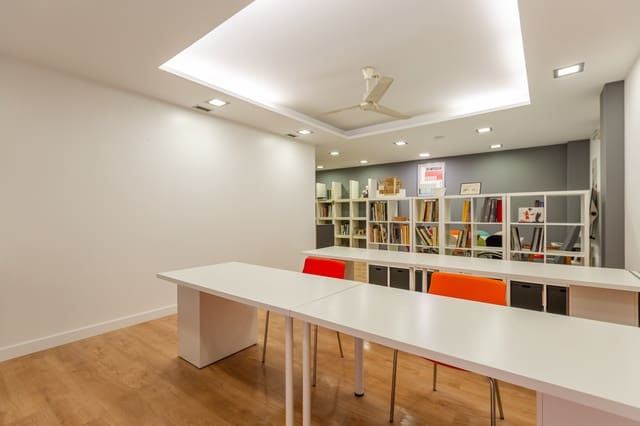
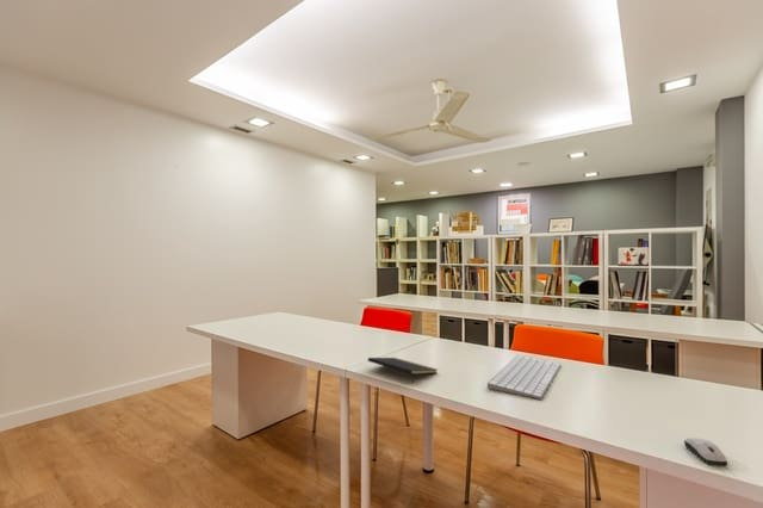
+ computer keyboard [486,354,562,399]
+ computer mouse [683,436,728,466]
+ notepad [367,357,439,385]
